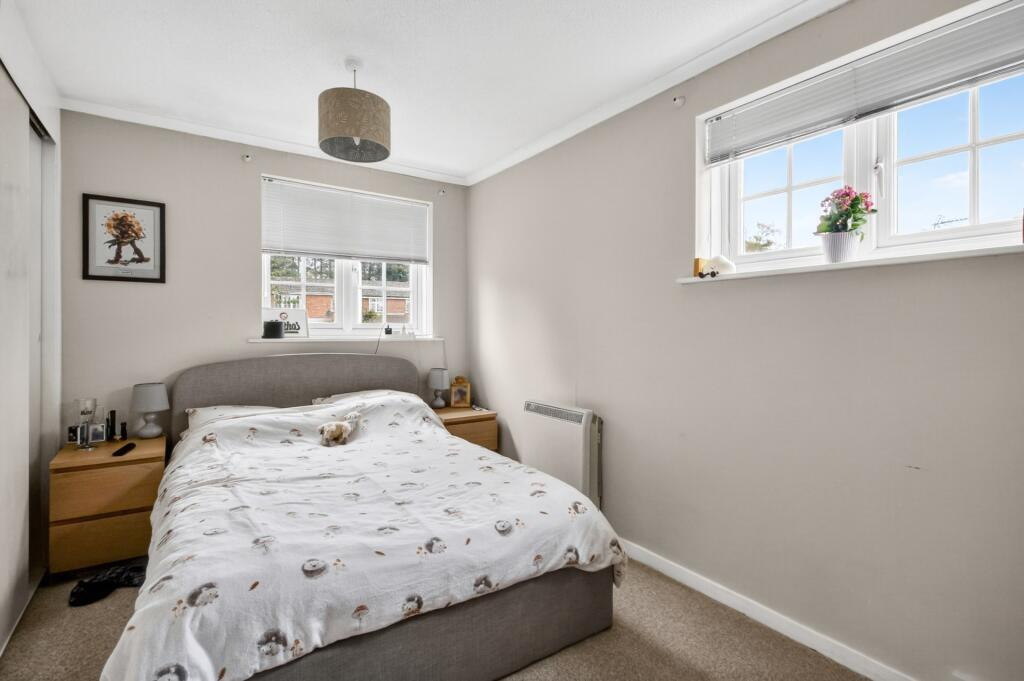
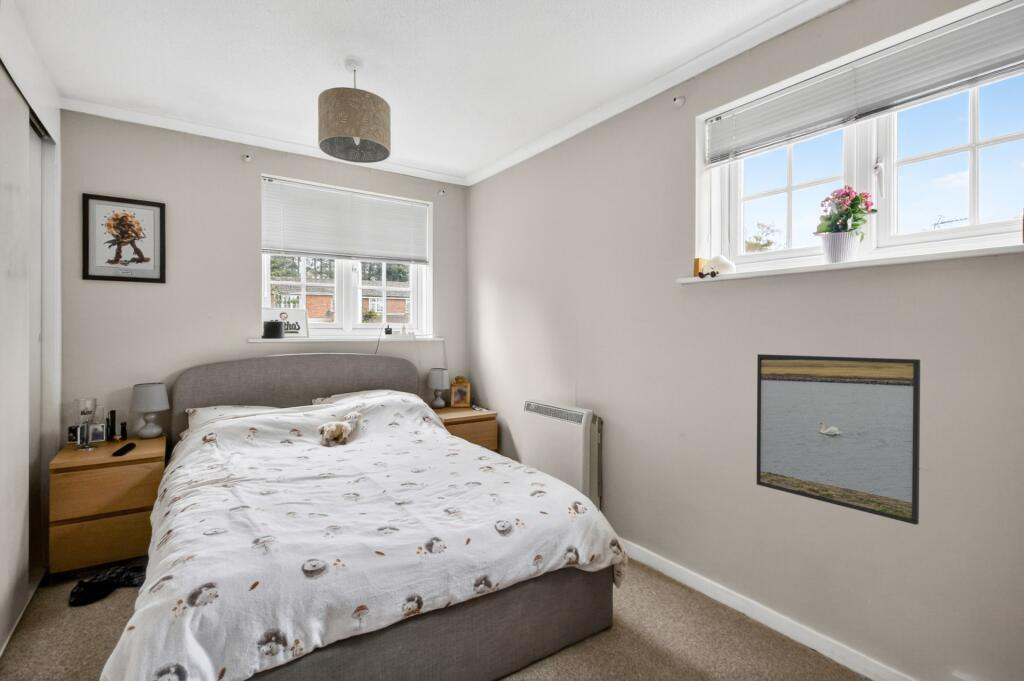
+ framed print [755,353,921,526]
